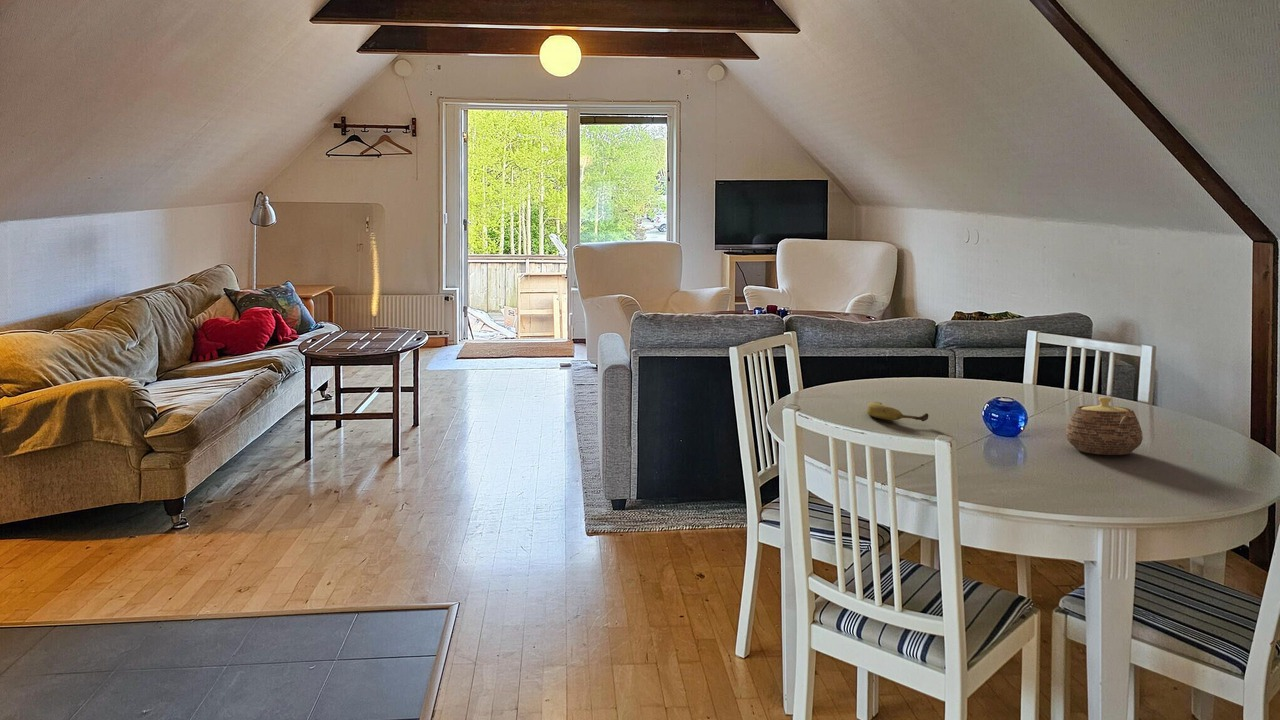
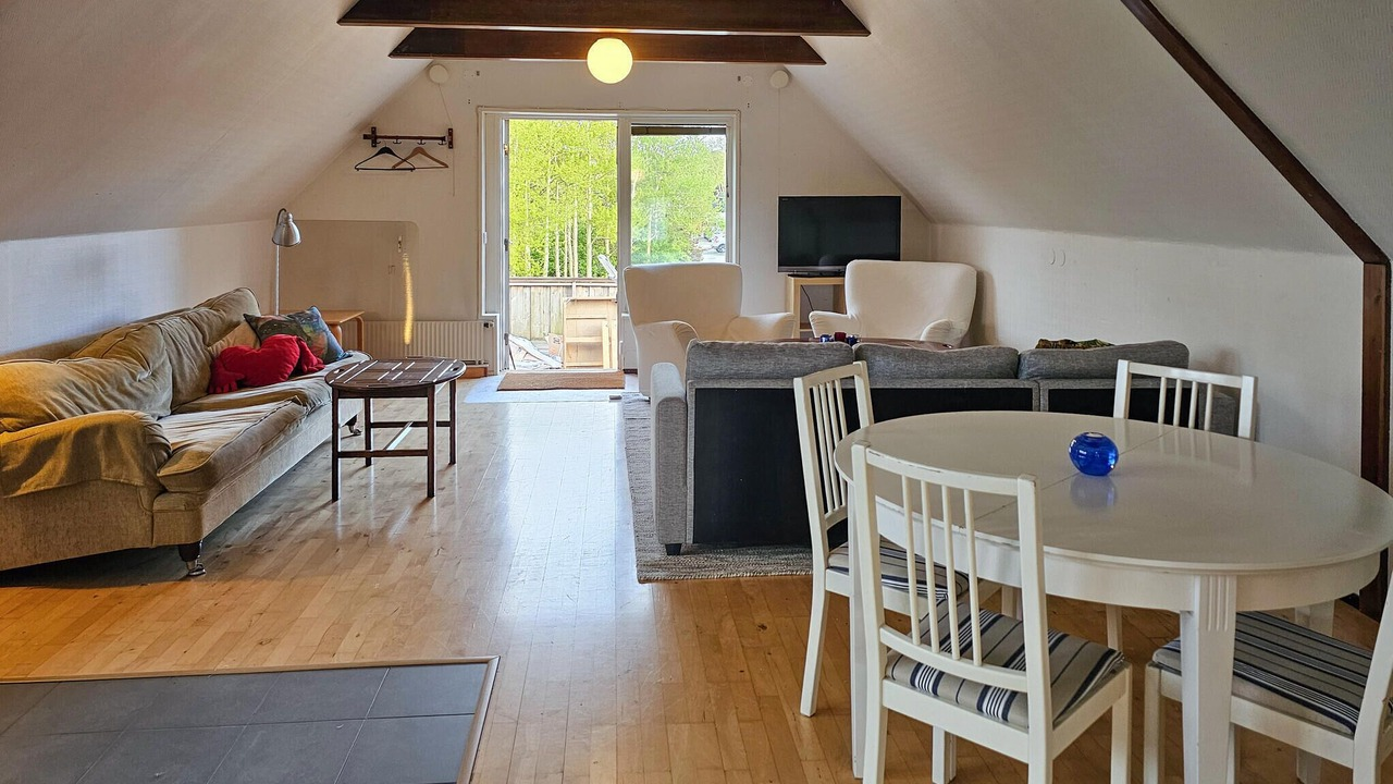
- fruit [866,401,929,422]
- teapot [1065,396,1144,456]
